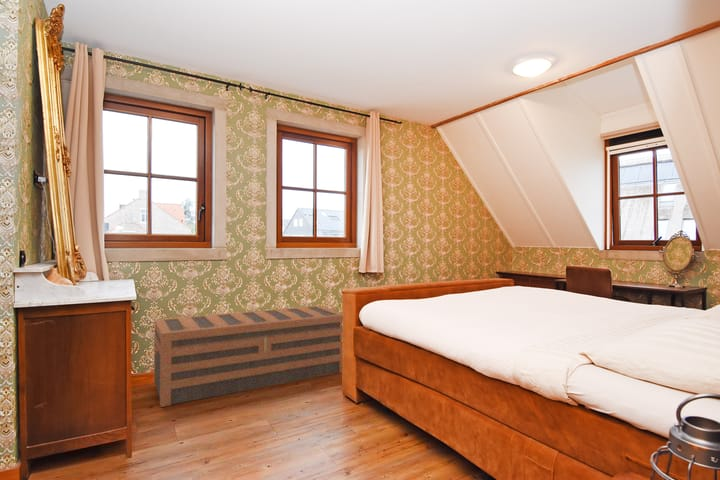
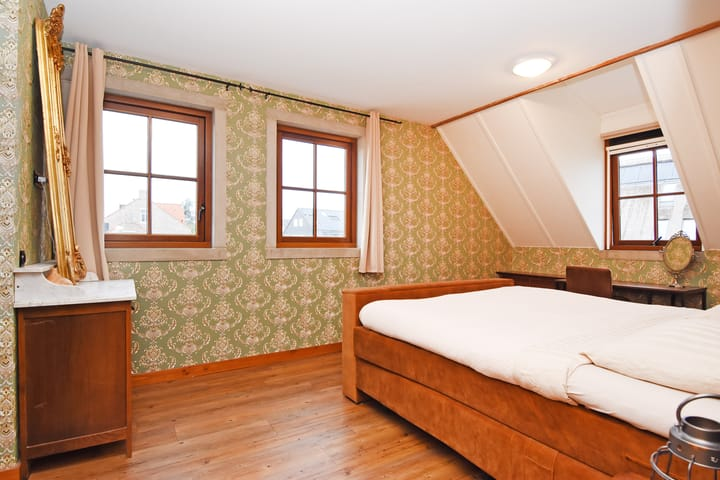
- storage bench [153,304,344,408]
